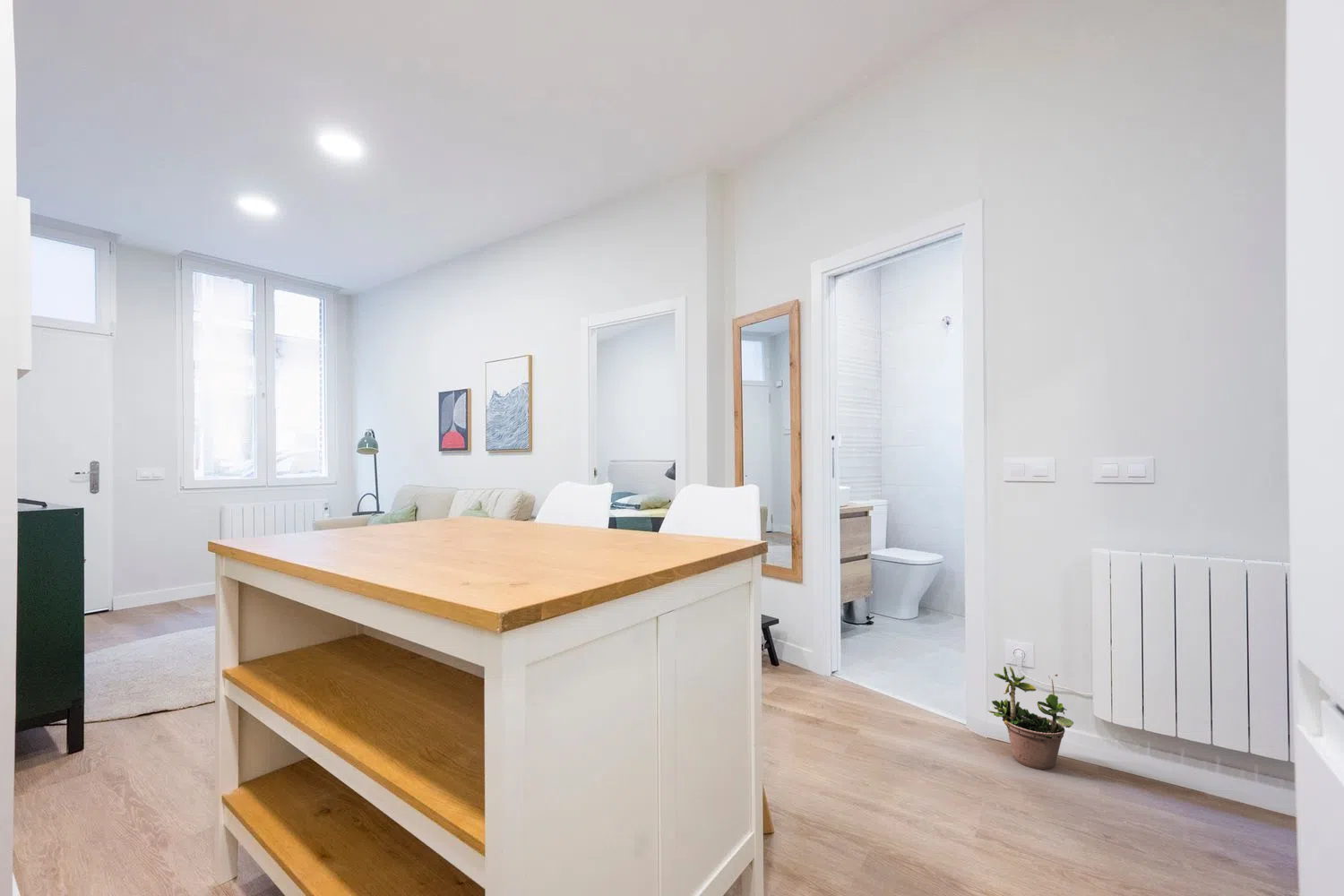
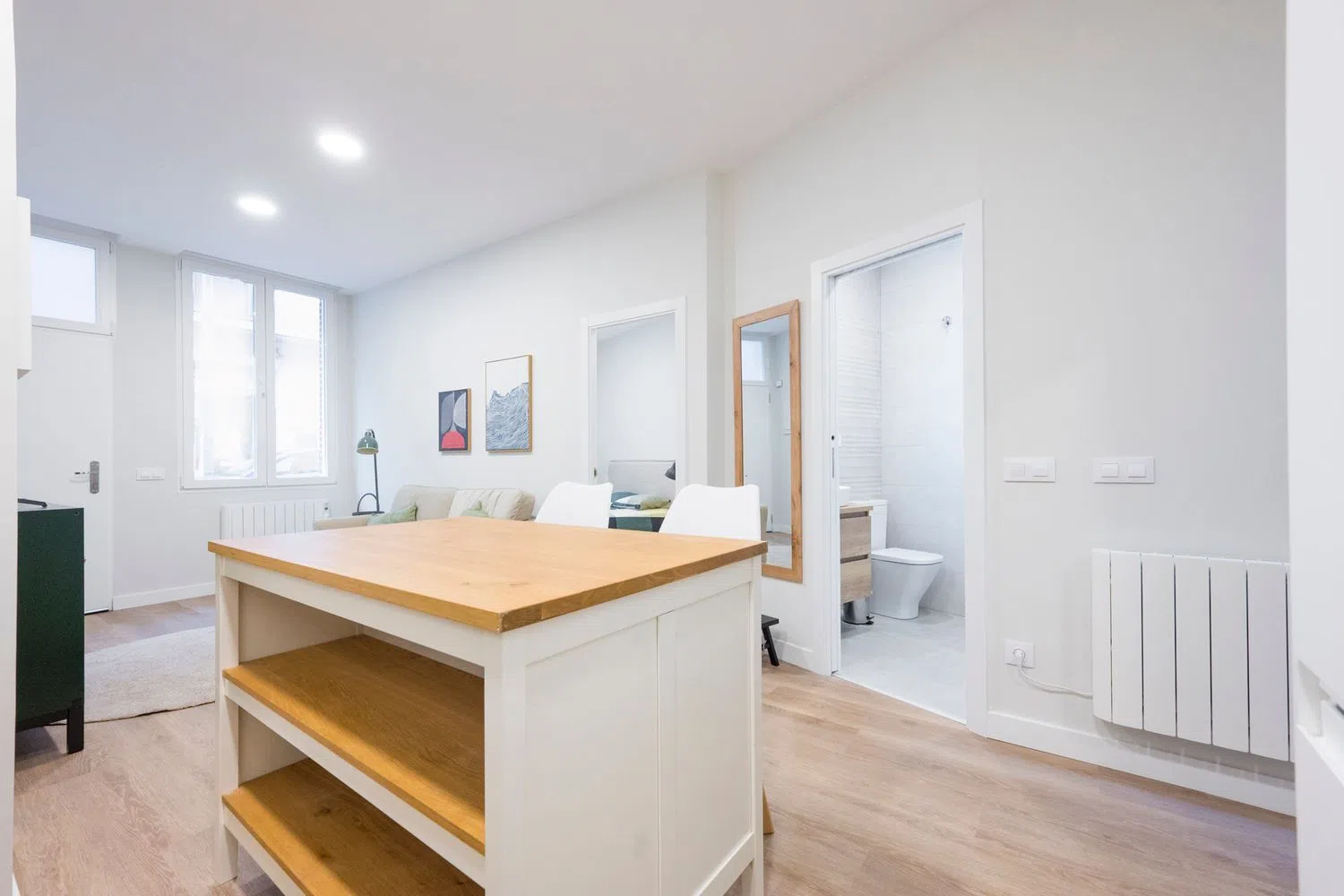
- potted plant [987,666,1074,771]
